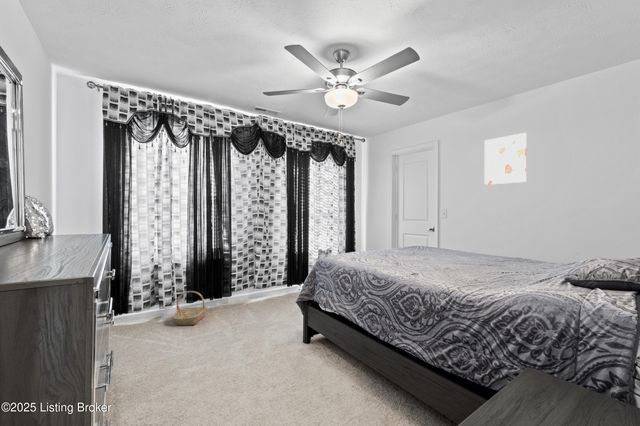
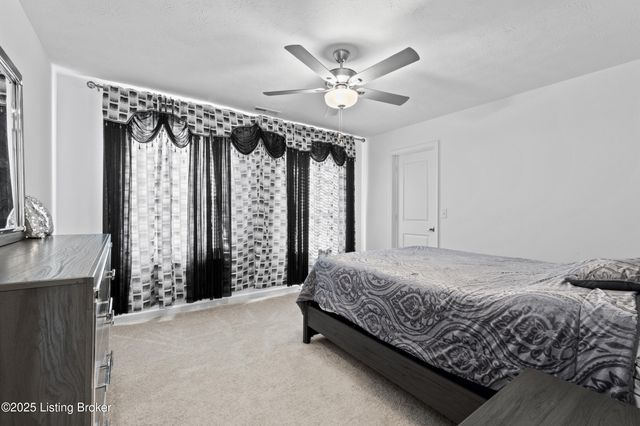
- wall art [484,132,527,186]
- basket [172,290,208,326]
